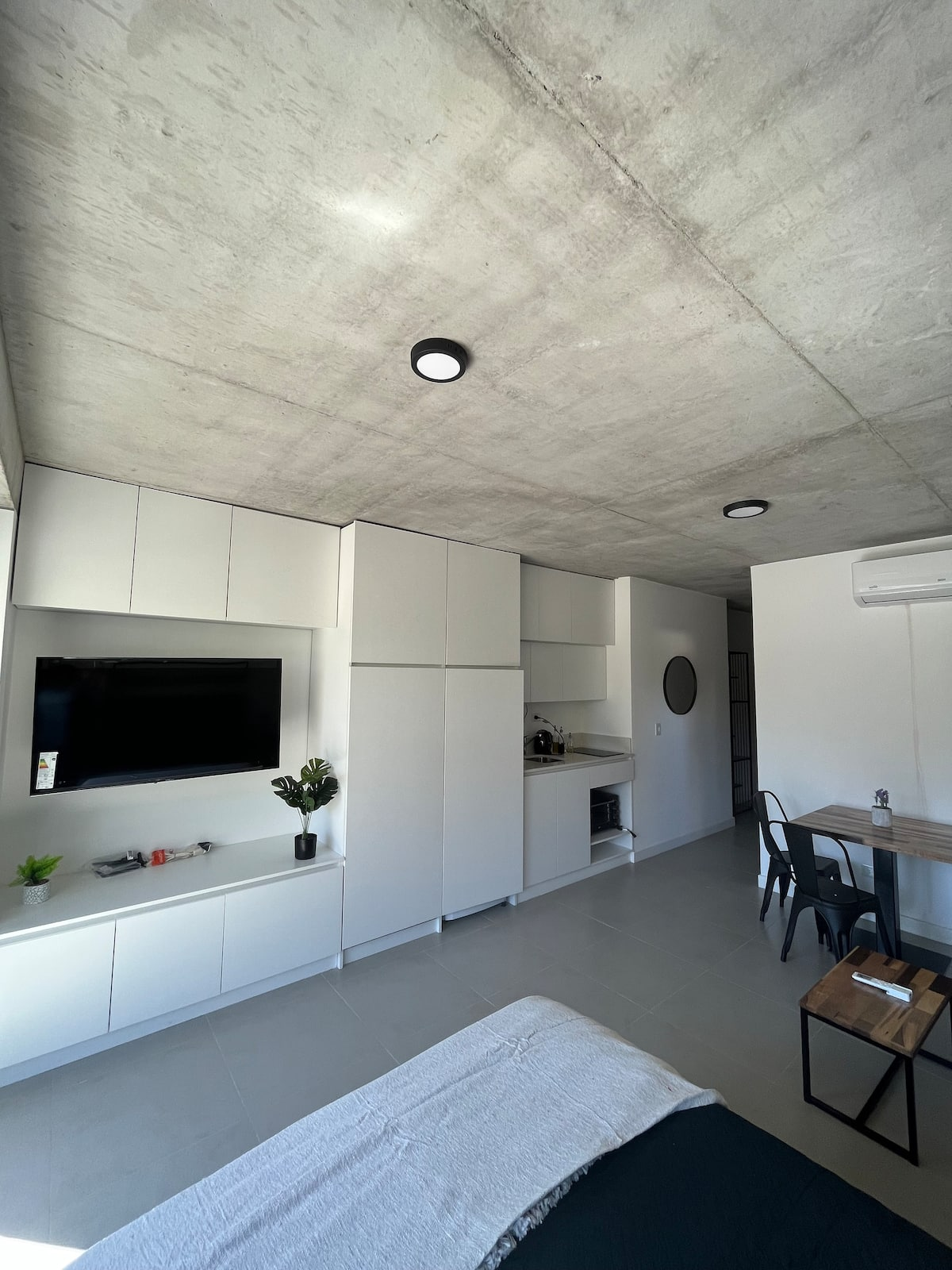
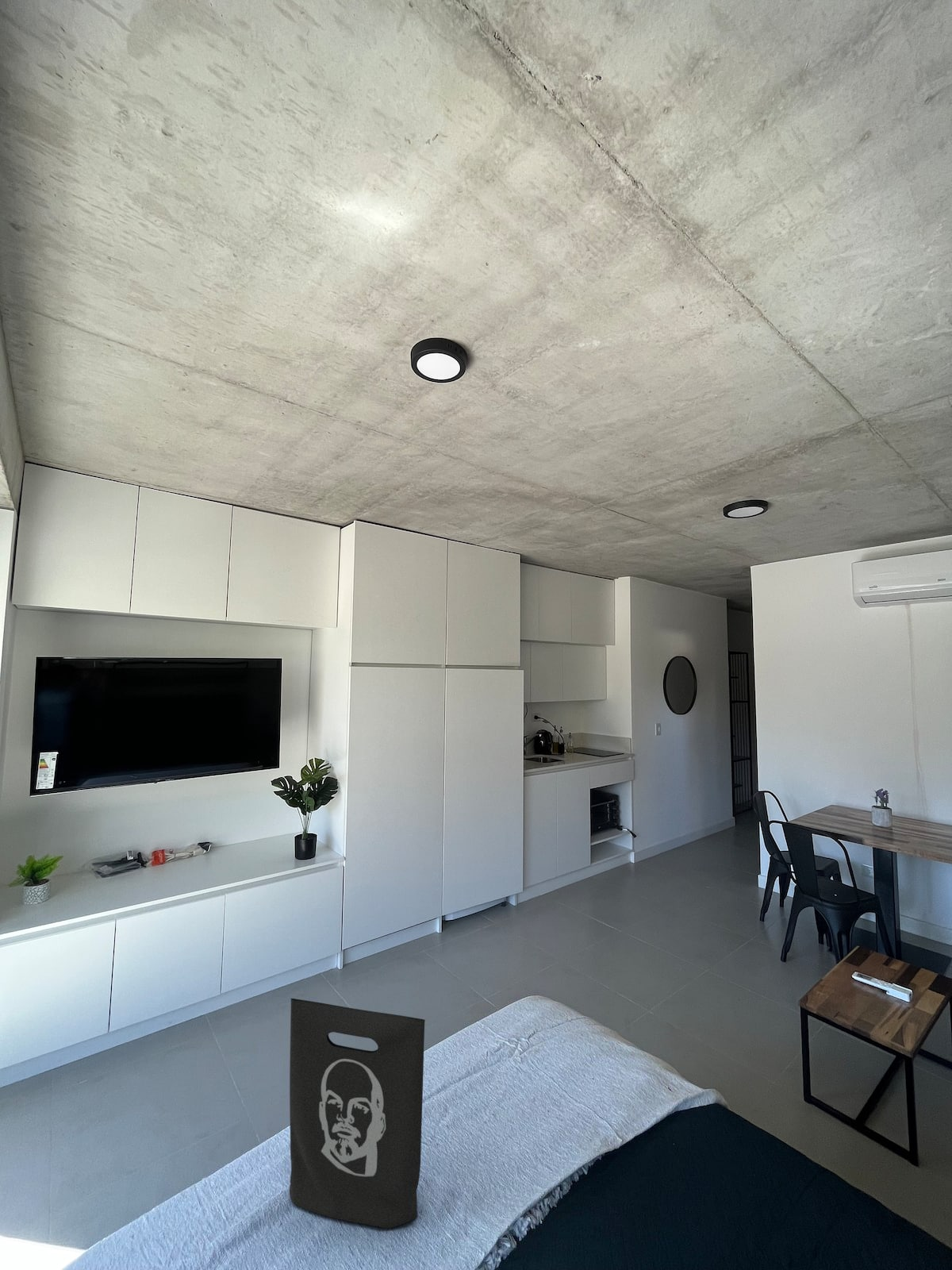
+ tote bag [289,998,426,1230]
